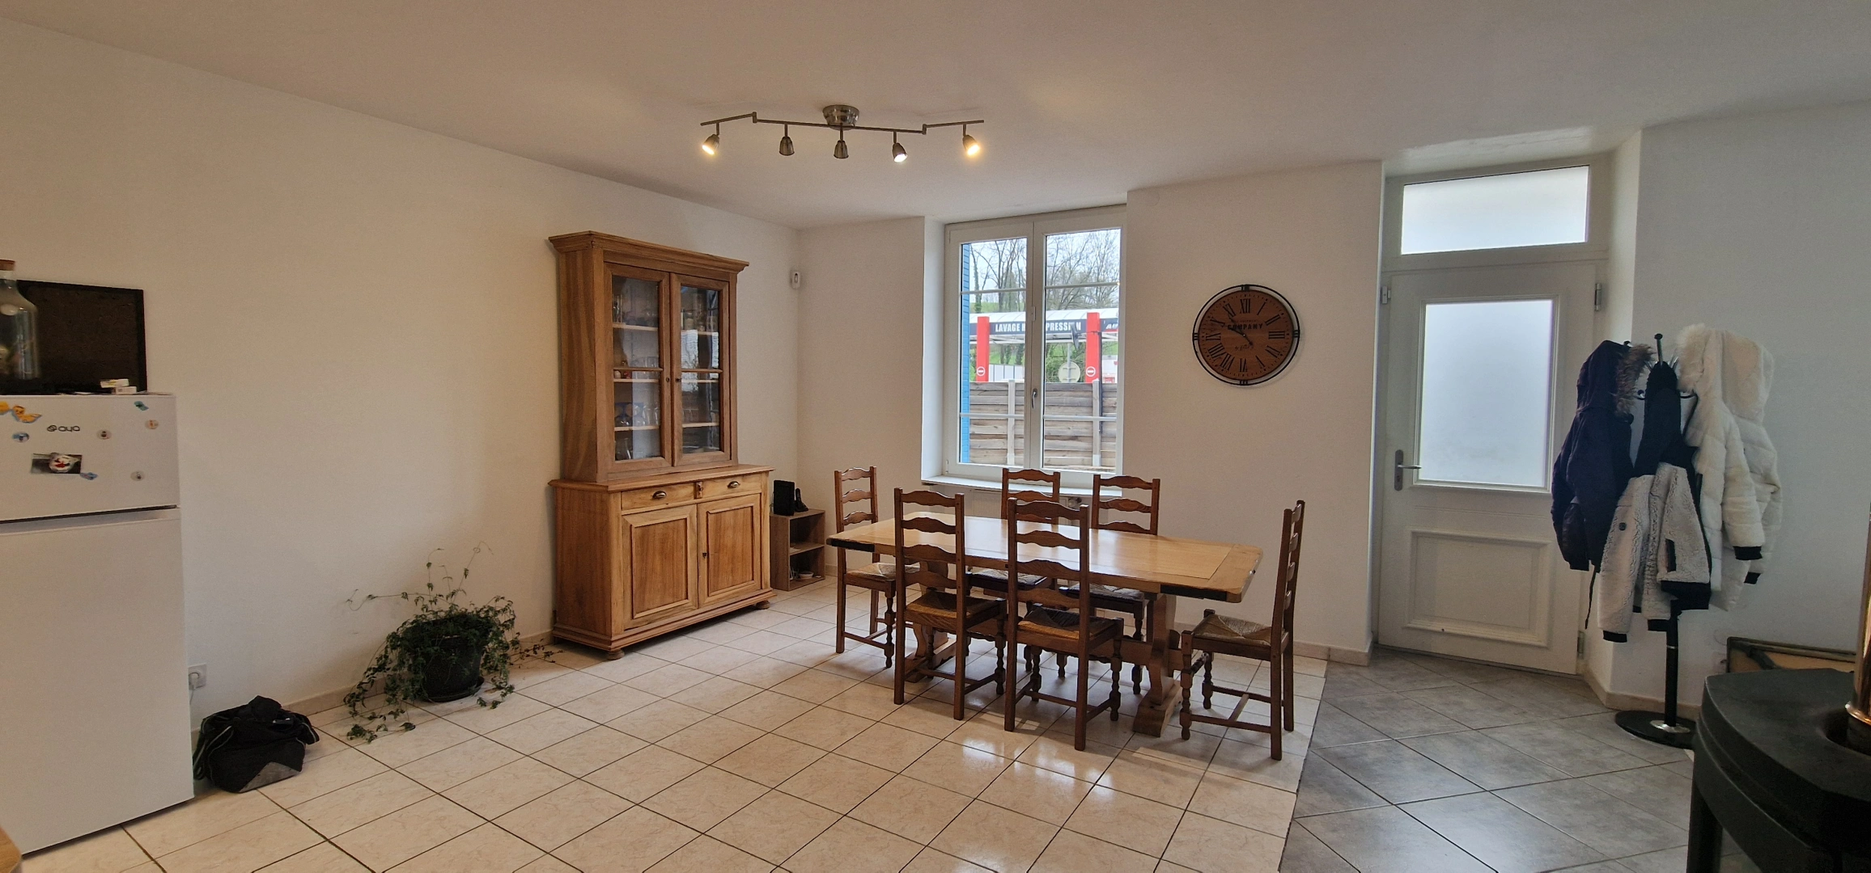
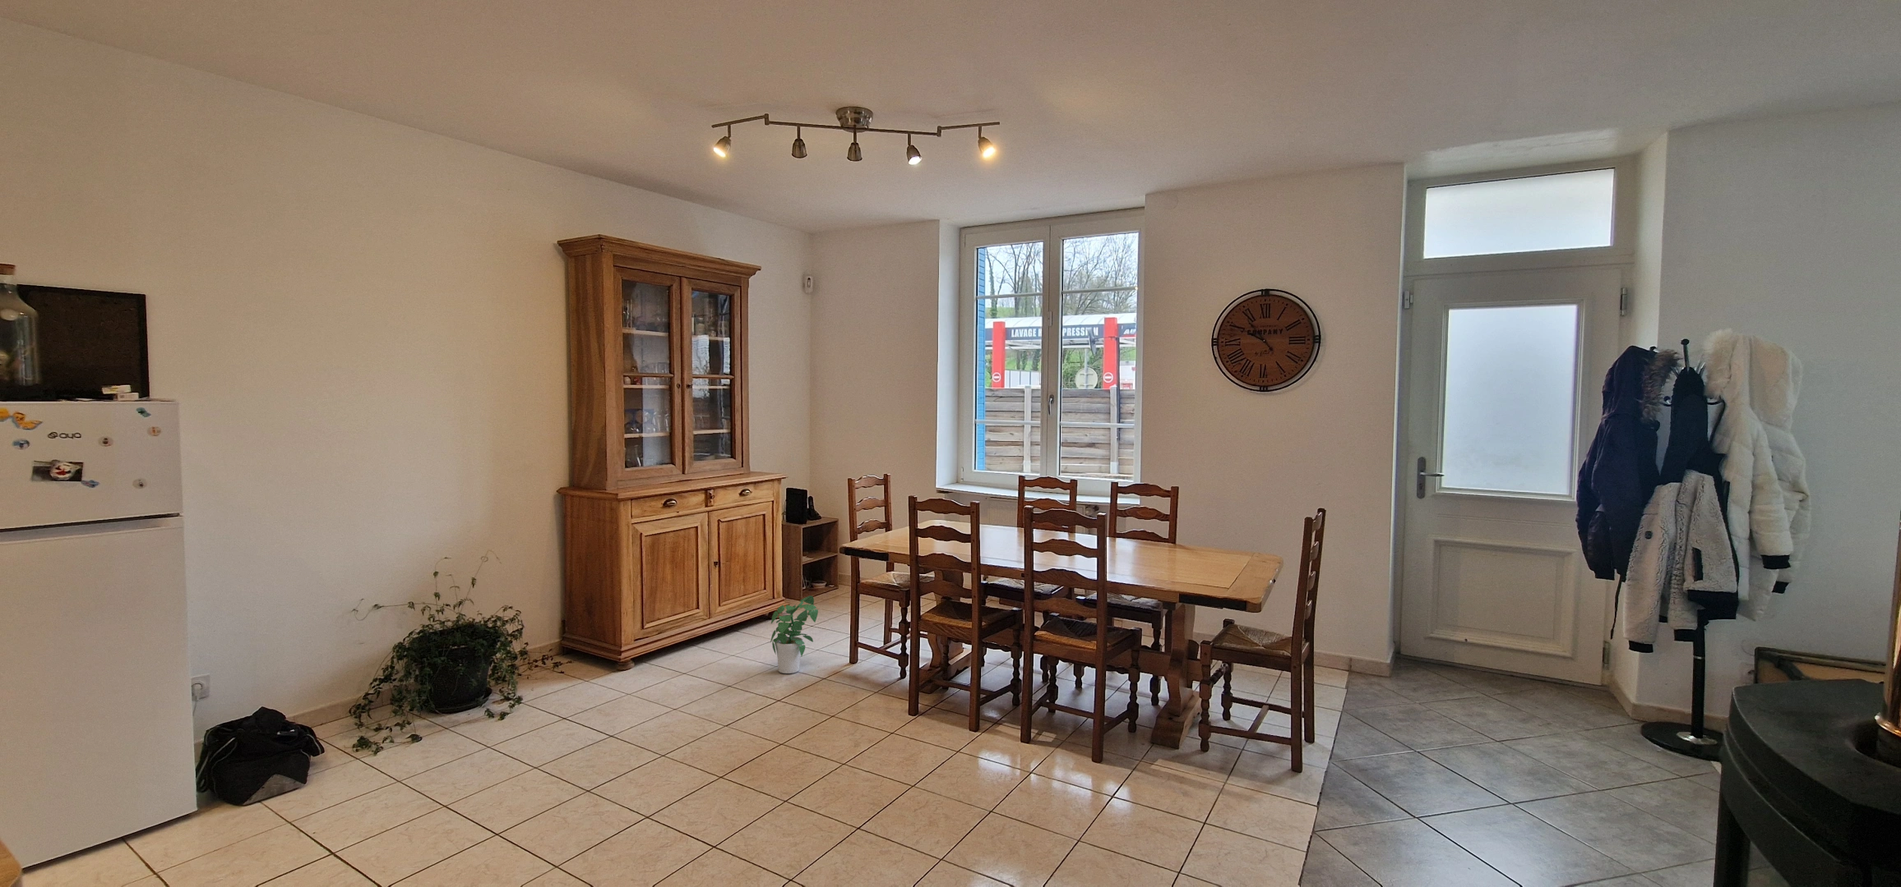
+ potted plant [770,595,818,674]
